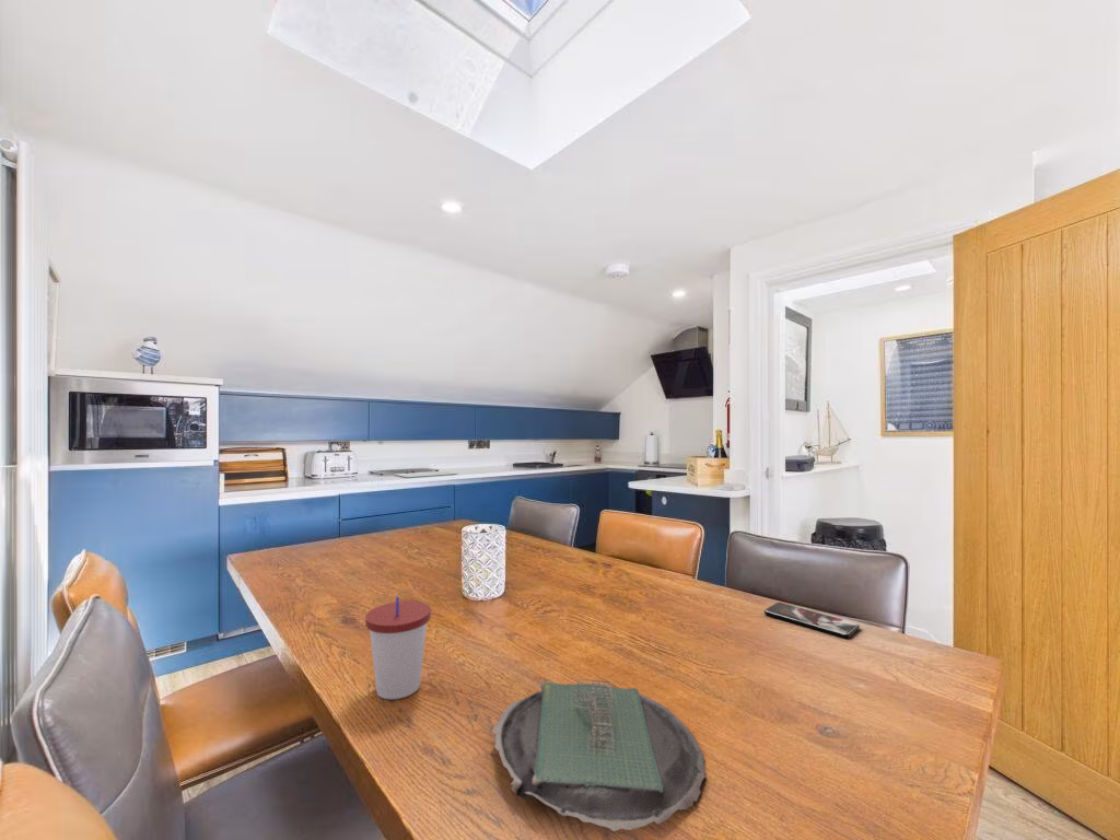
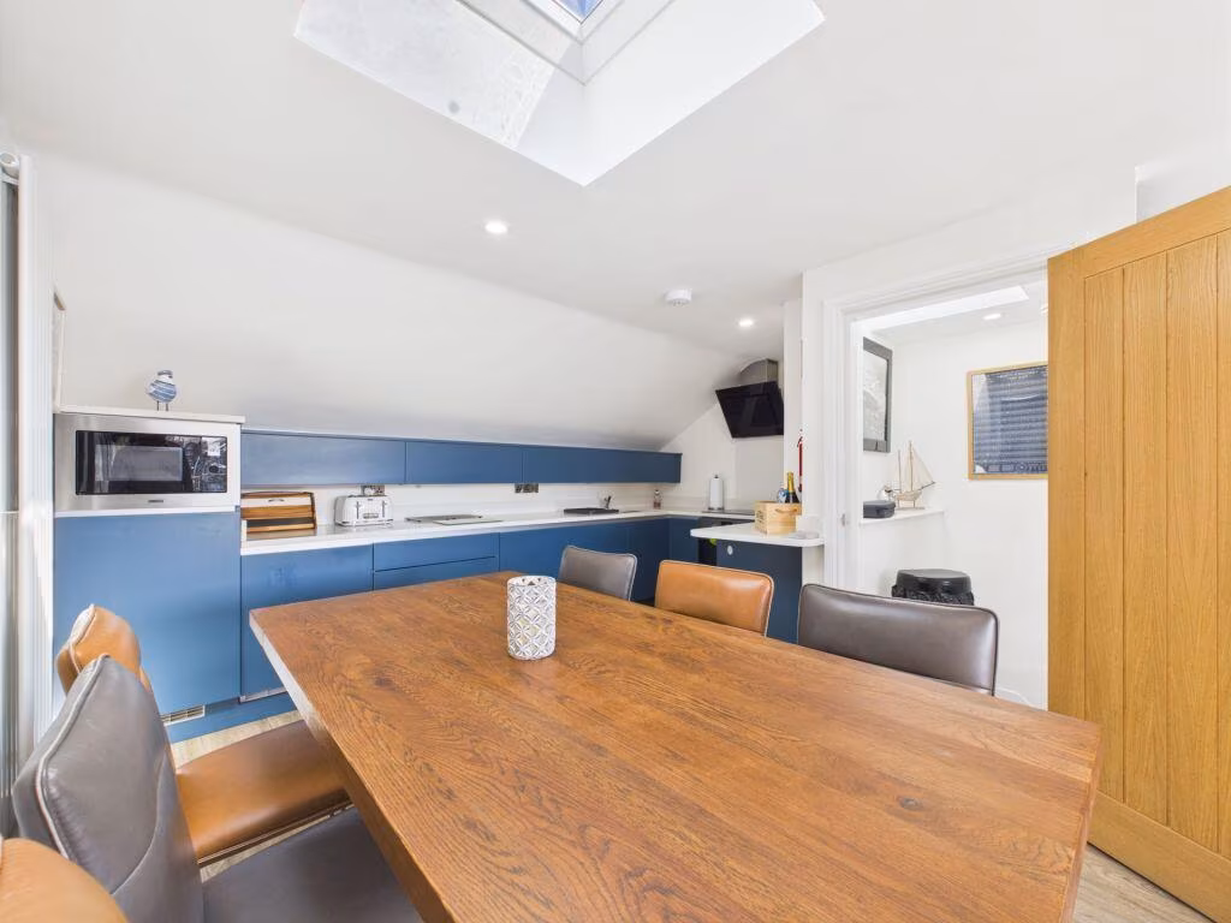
- cup [364,595,432,700]
- plate [490,678,708,832]
- smartphone [763,602,861,640]
